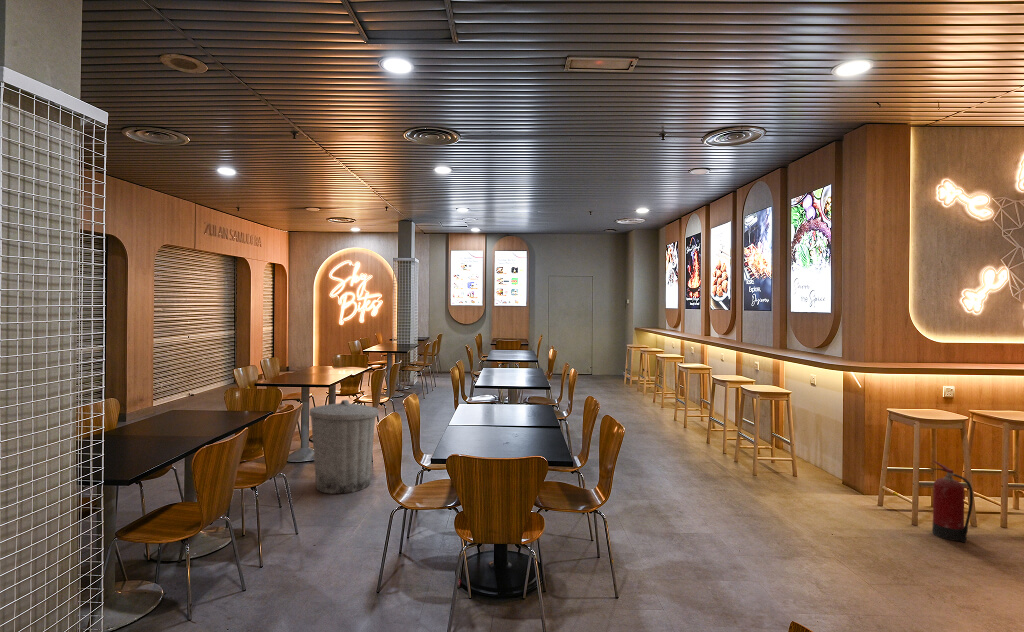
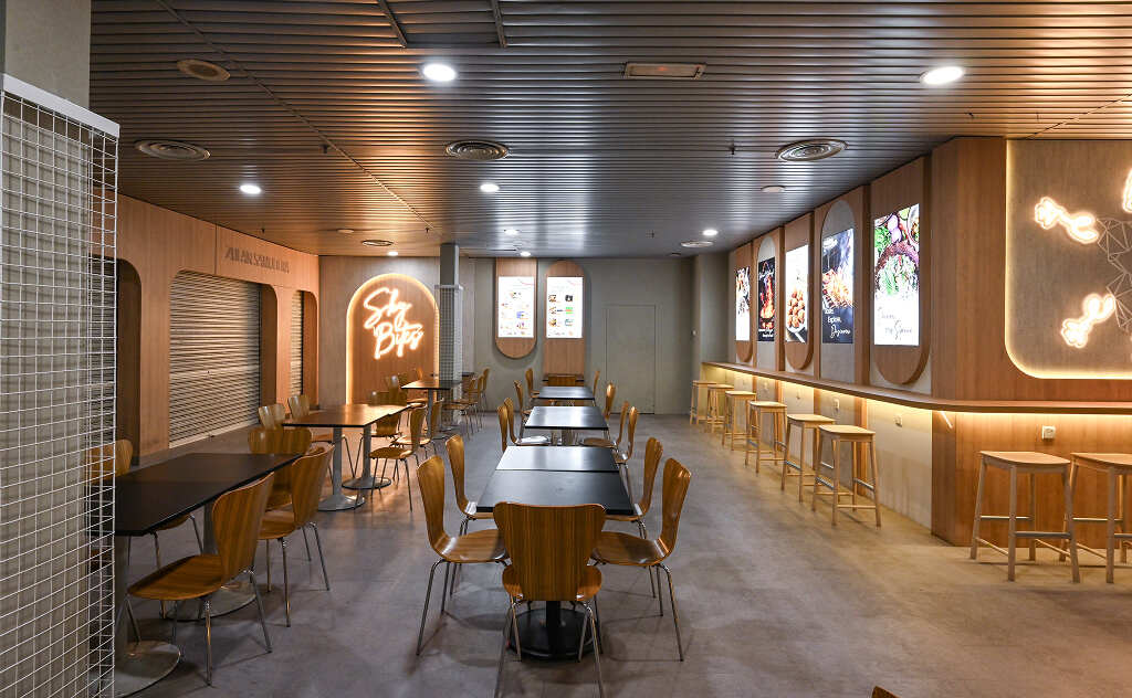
- trash can [308,399,380,495]
- fire extinguisher [931,460,974,543]
